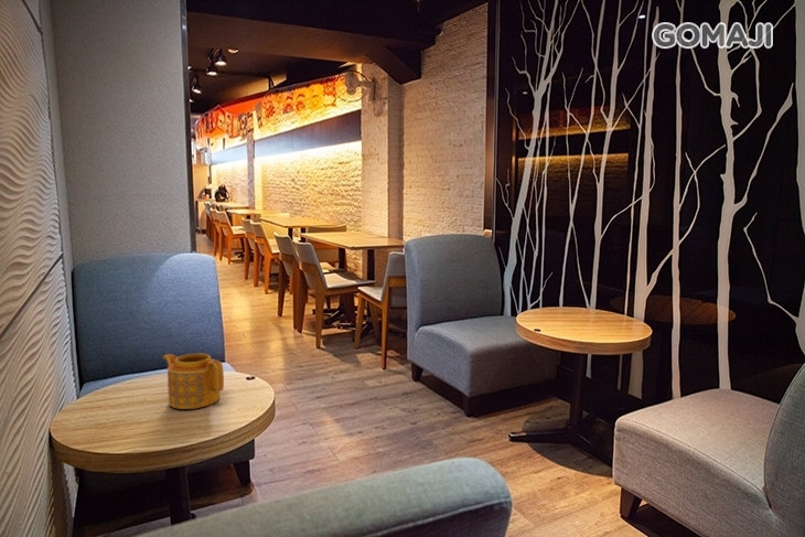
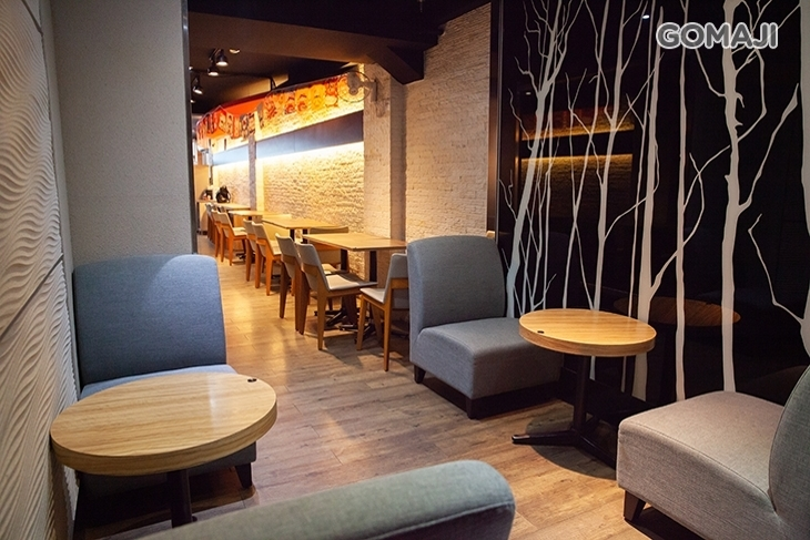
- teapot [162,352,225,410]
